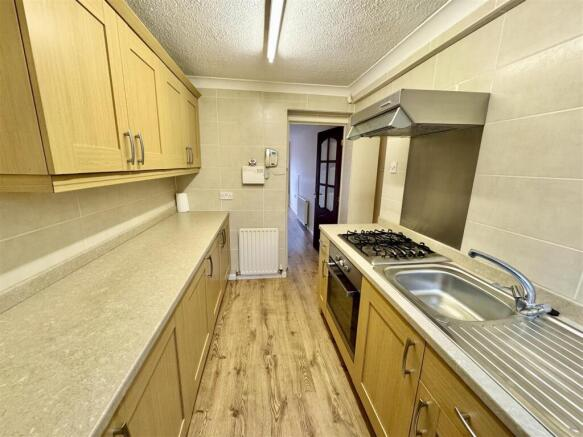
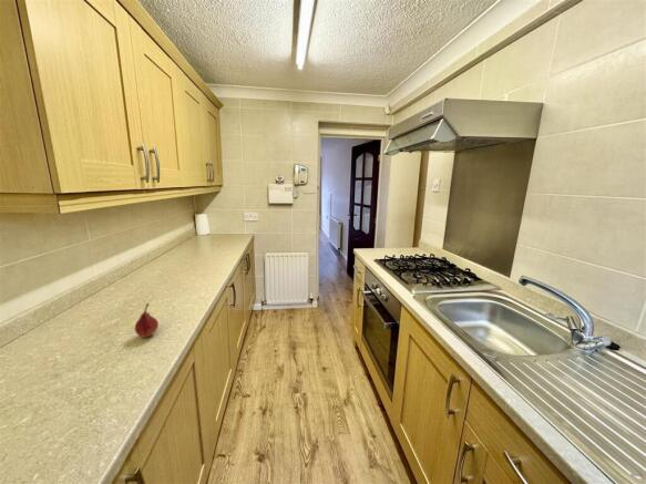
+ fruit [134,302,160,339]
